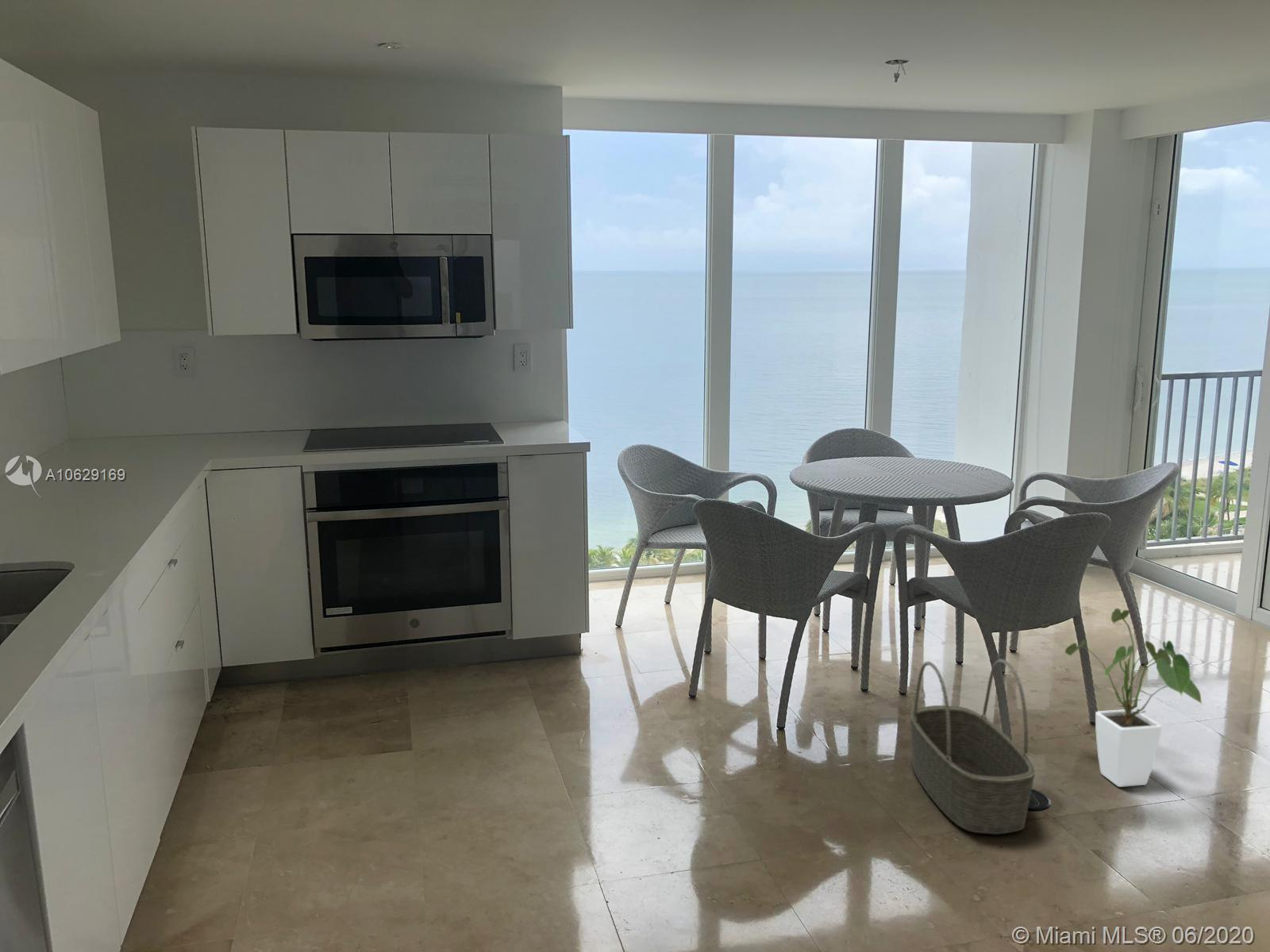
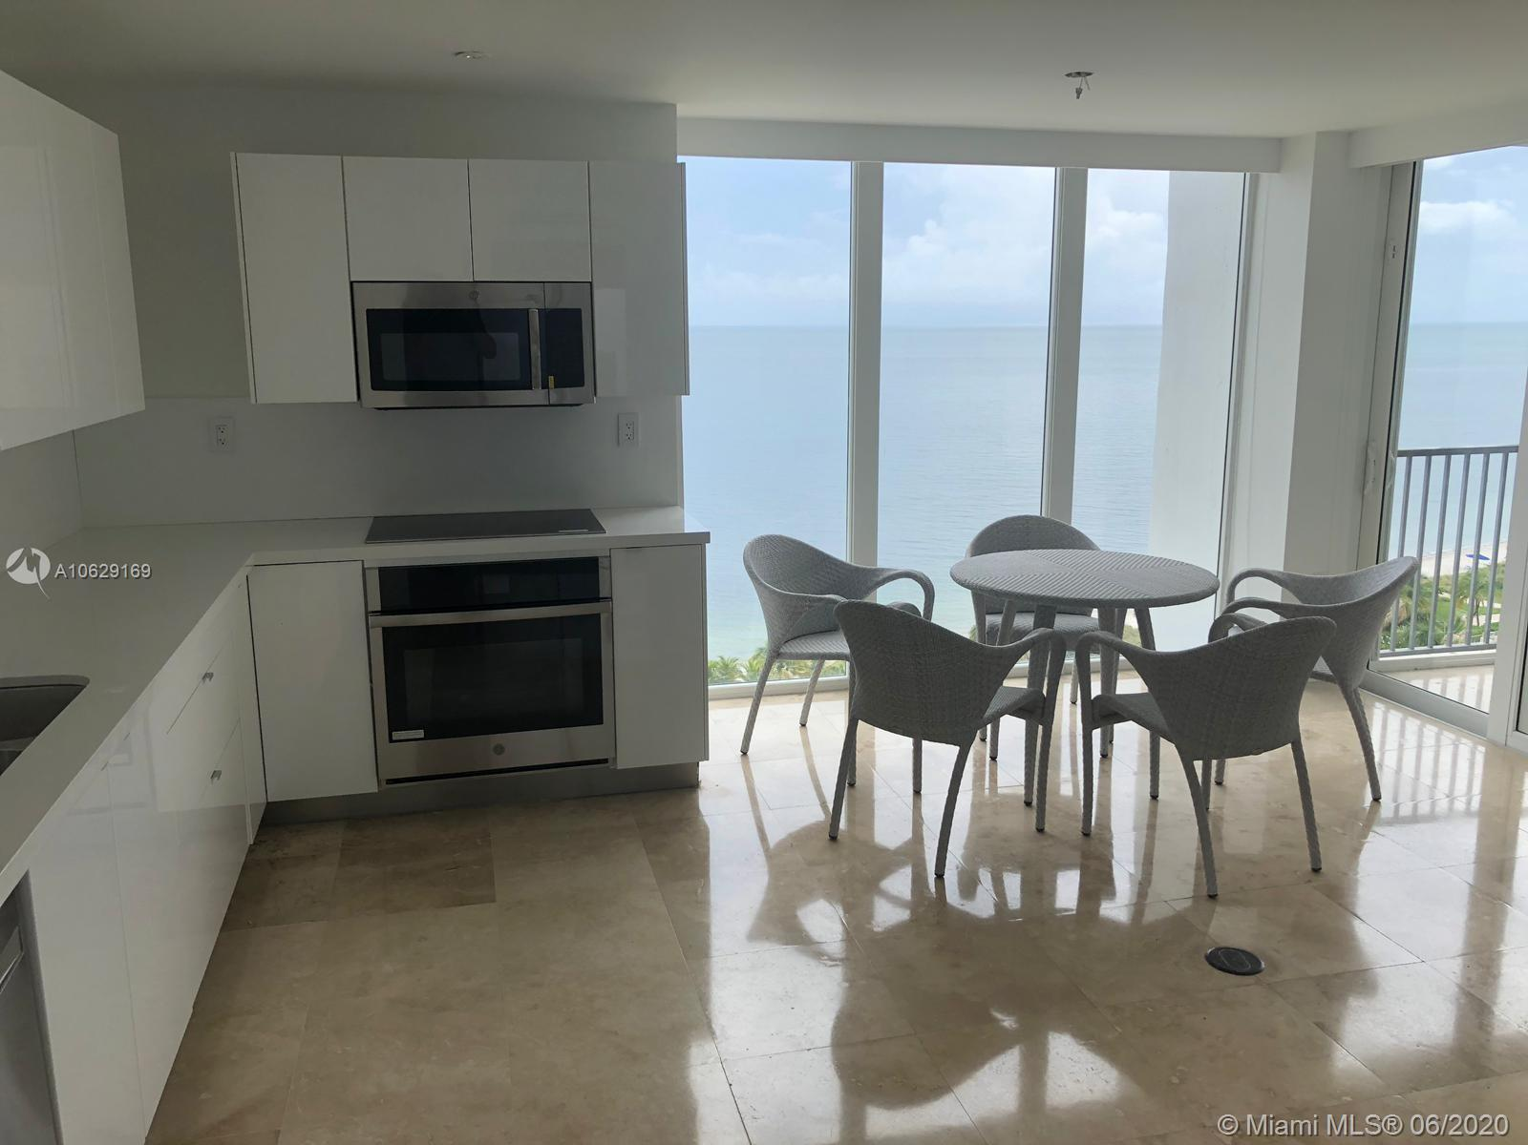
- house plant [1064,608,1204,788]
- basket [910,658,1036,835]
